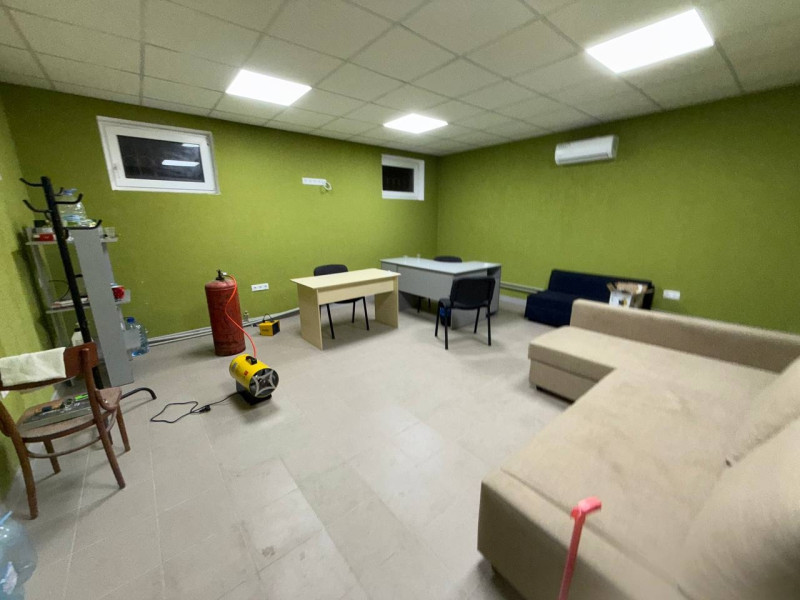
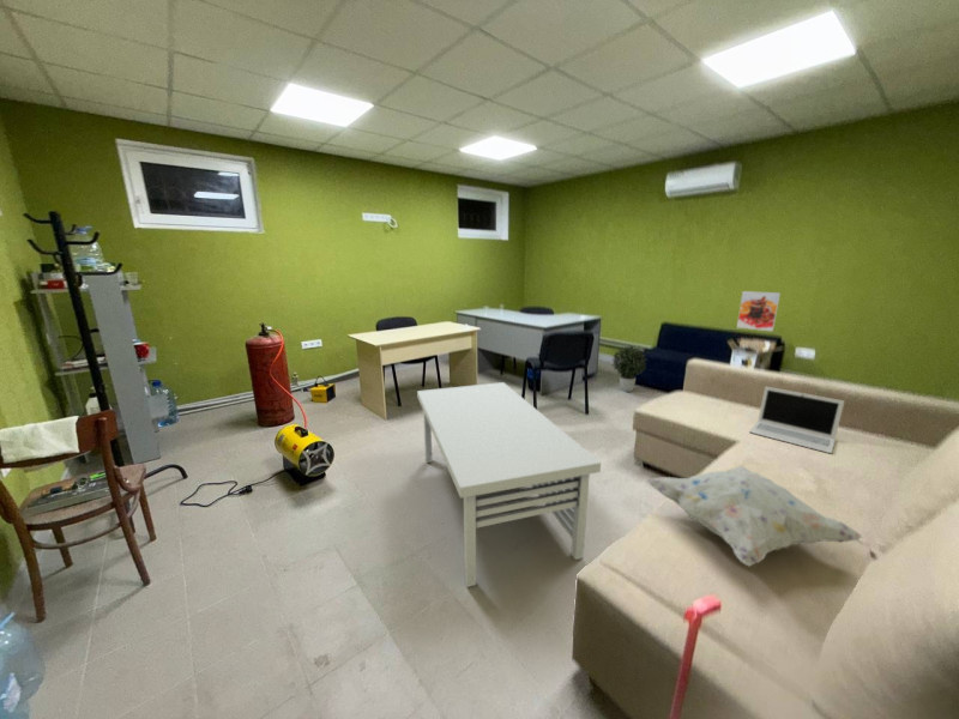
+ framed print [736,290,782,332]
+ coffee table [416,381,602,588]
+ potted plant [610,344,649,393]
+ laptop [748,386,845,454]
+ decorative pillow [645,465,863,567]
